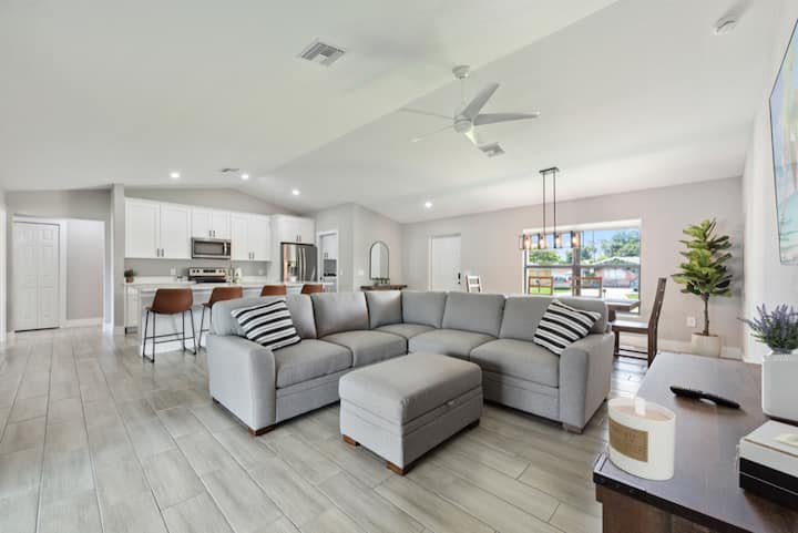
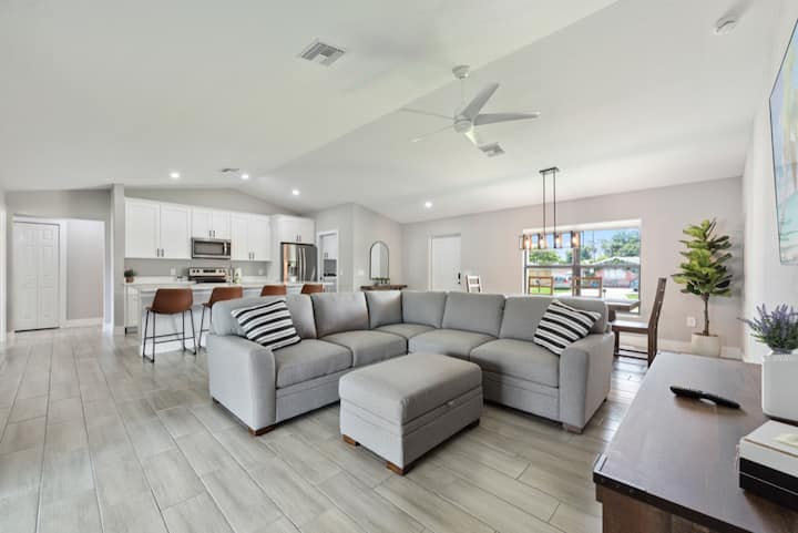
- candle [606,396,677,482]
